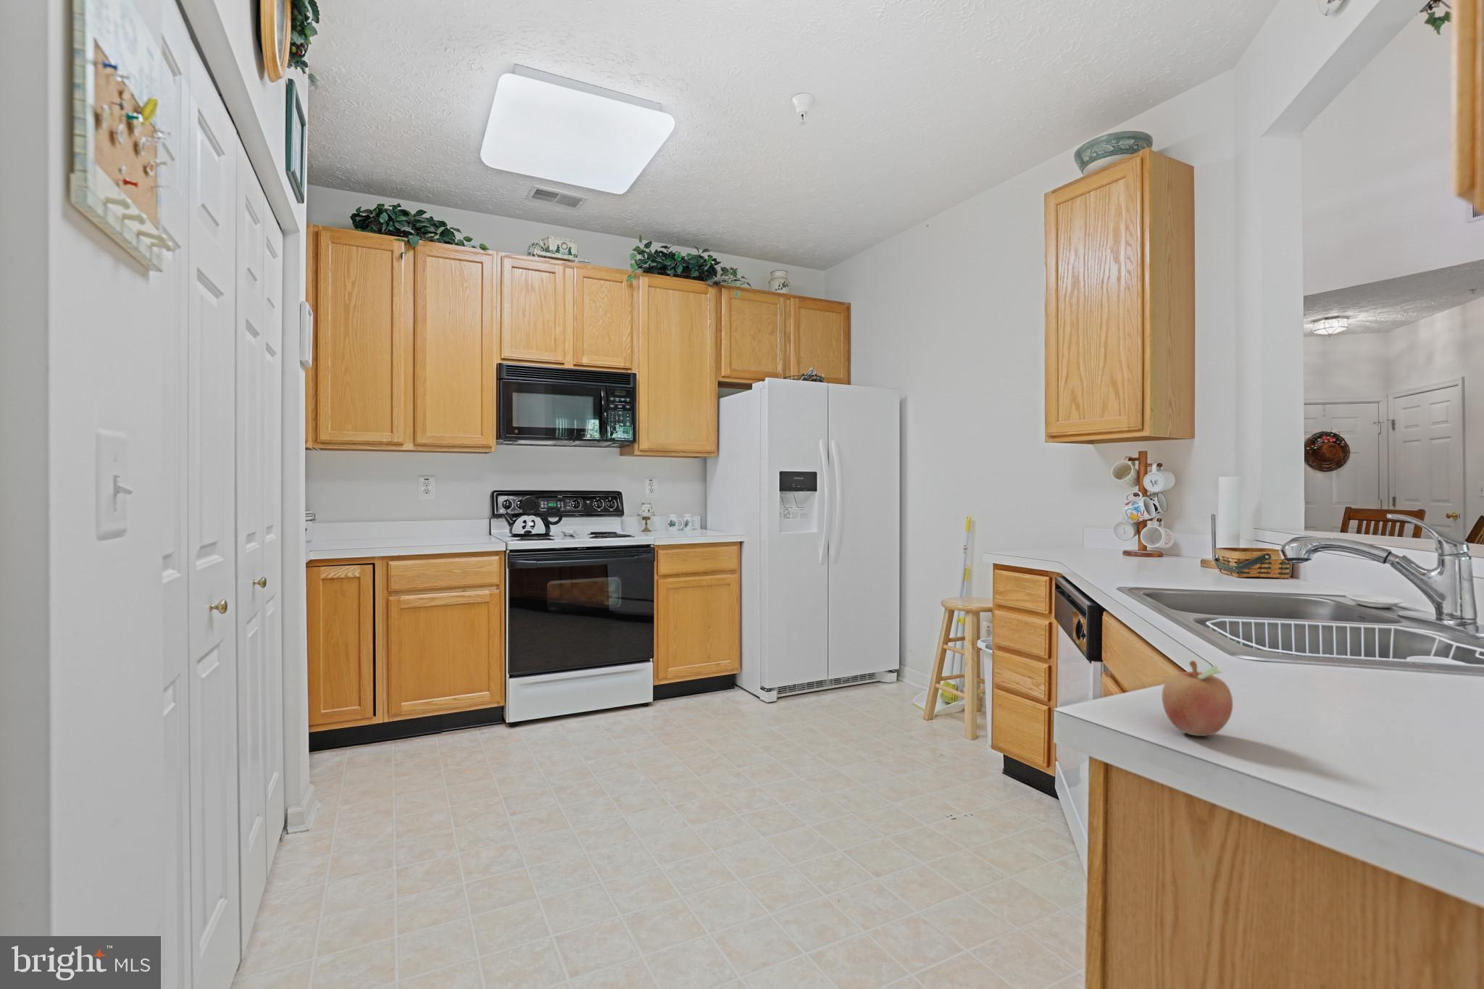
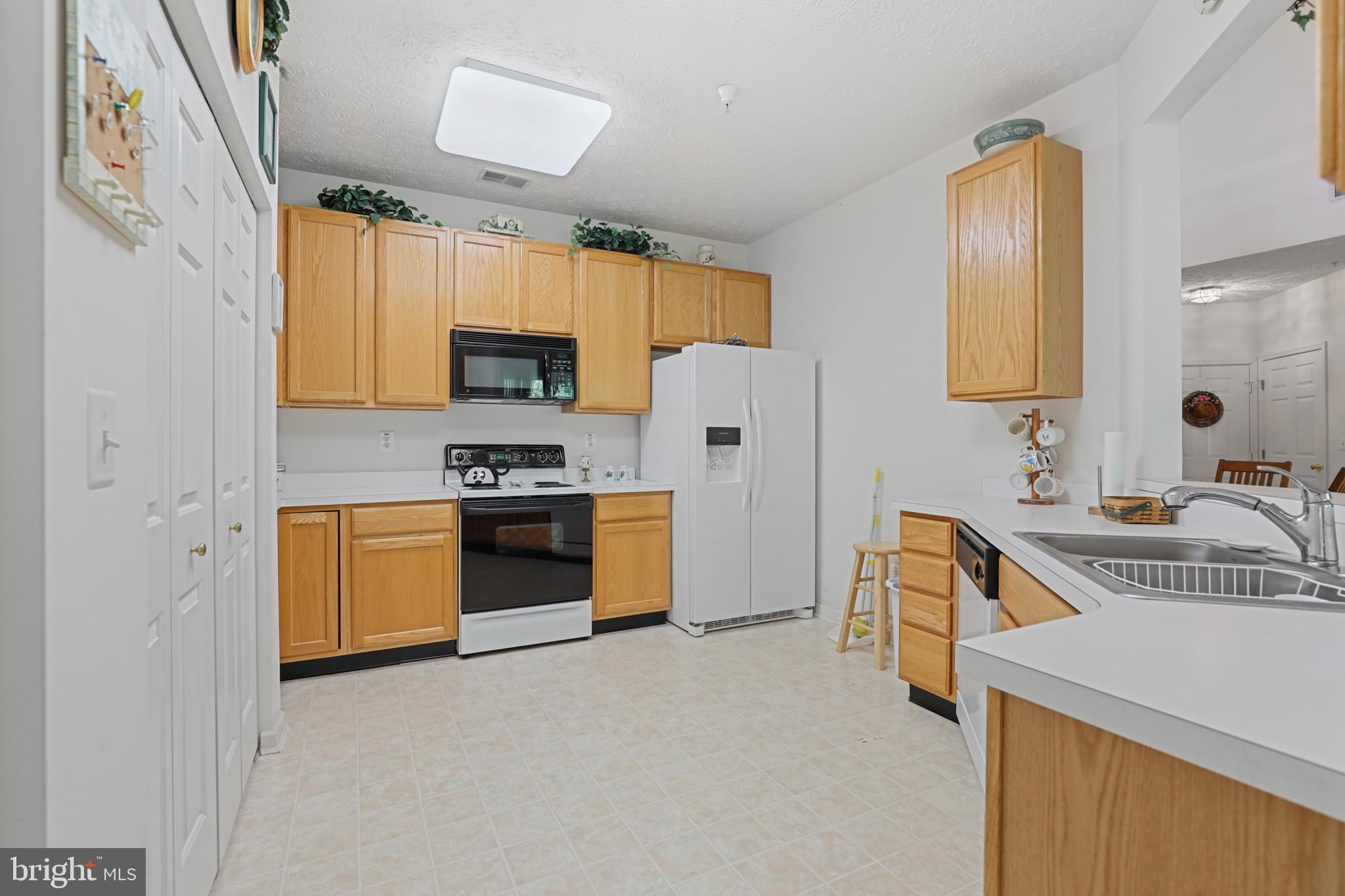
- fruit [1161,660,1234,737]
